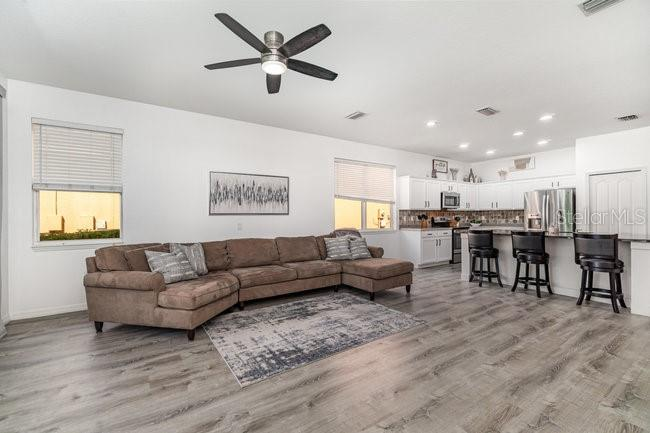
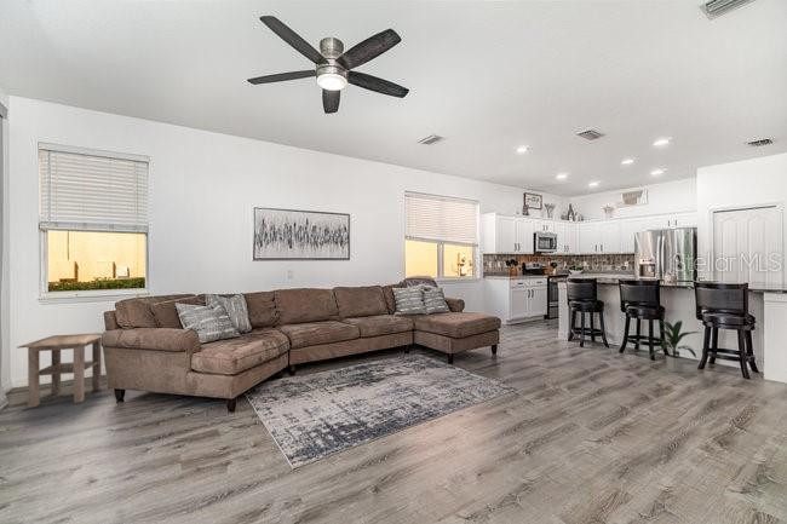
+ indoor plant [648,318,701,374]
+ side table [16,332,104,409]
